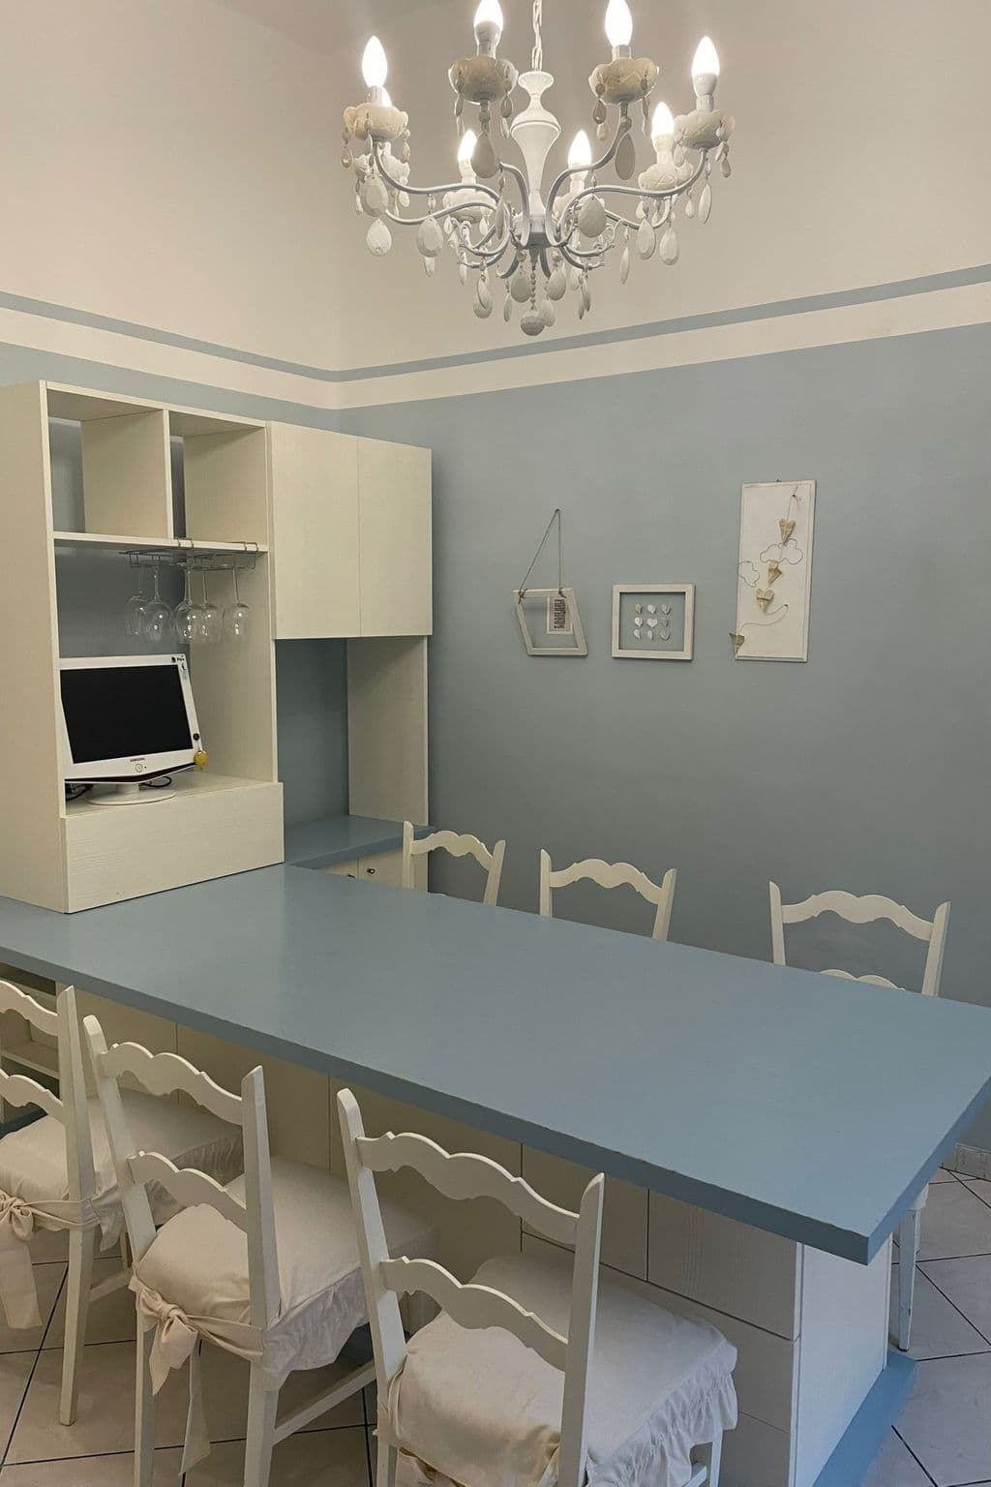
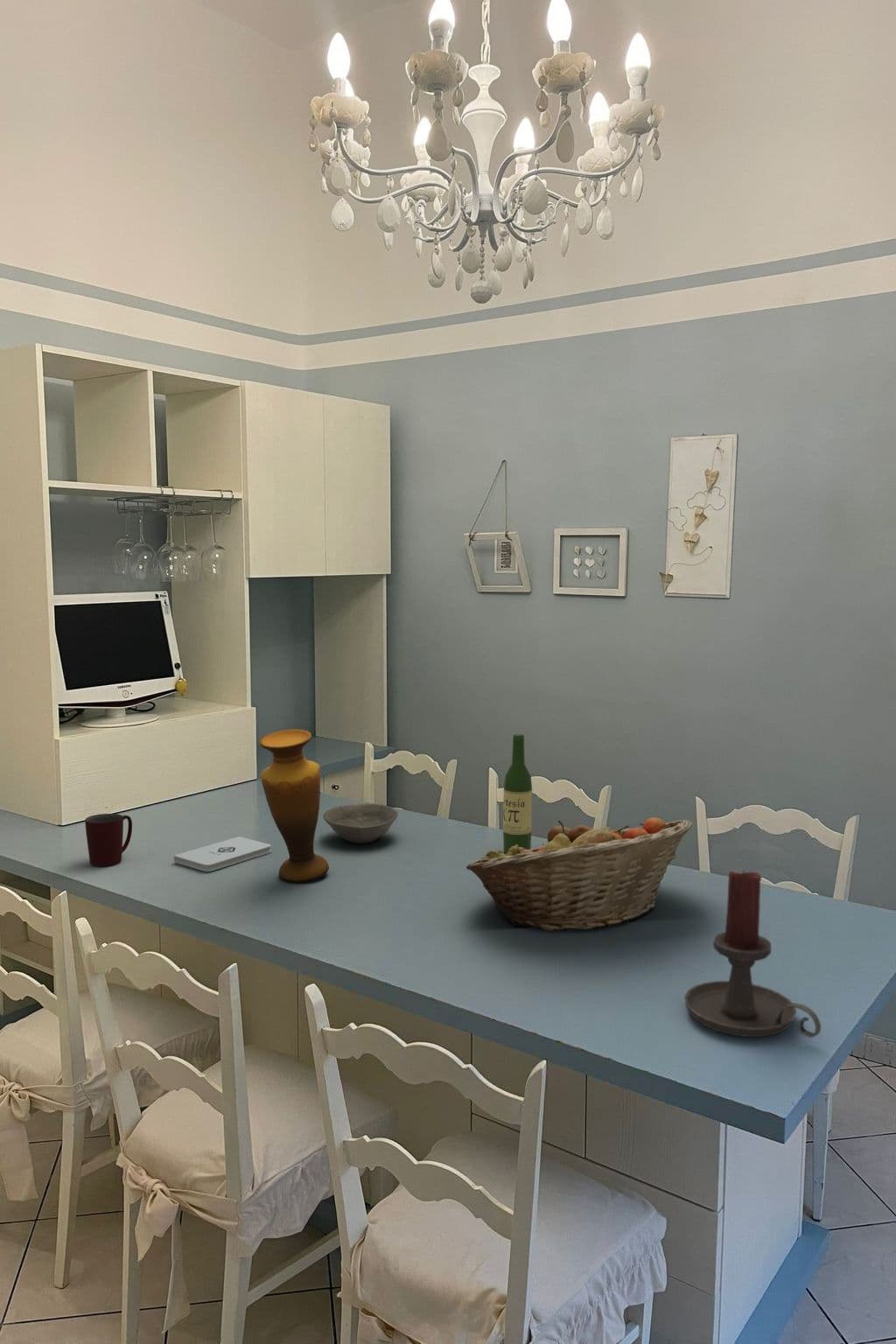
+ bowl [322,802,399,844]
+ notepad [173,836,271,872]
+ vase [259,729,330,884]
+ candle holder [683,870,822,1039]
+ mug [84,813,133,867]
+ fruit basket [465,817,693,932]
+ wine bottle [502,733,533,854]
